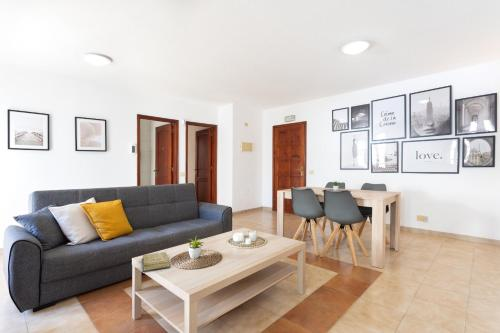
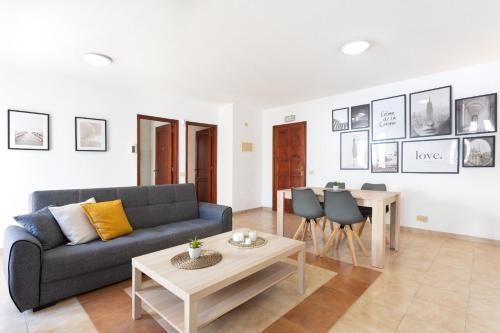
- diary [141,251,171,273]
